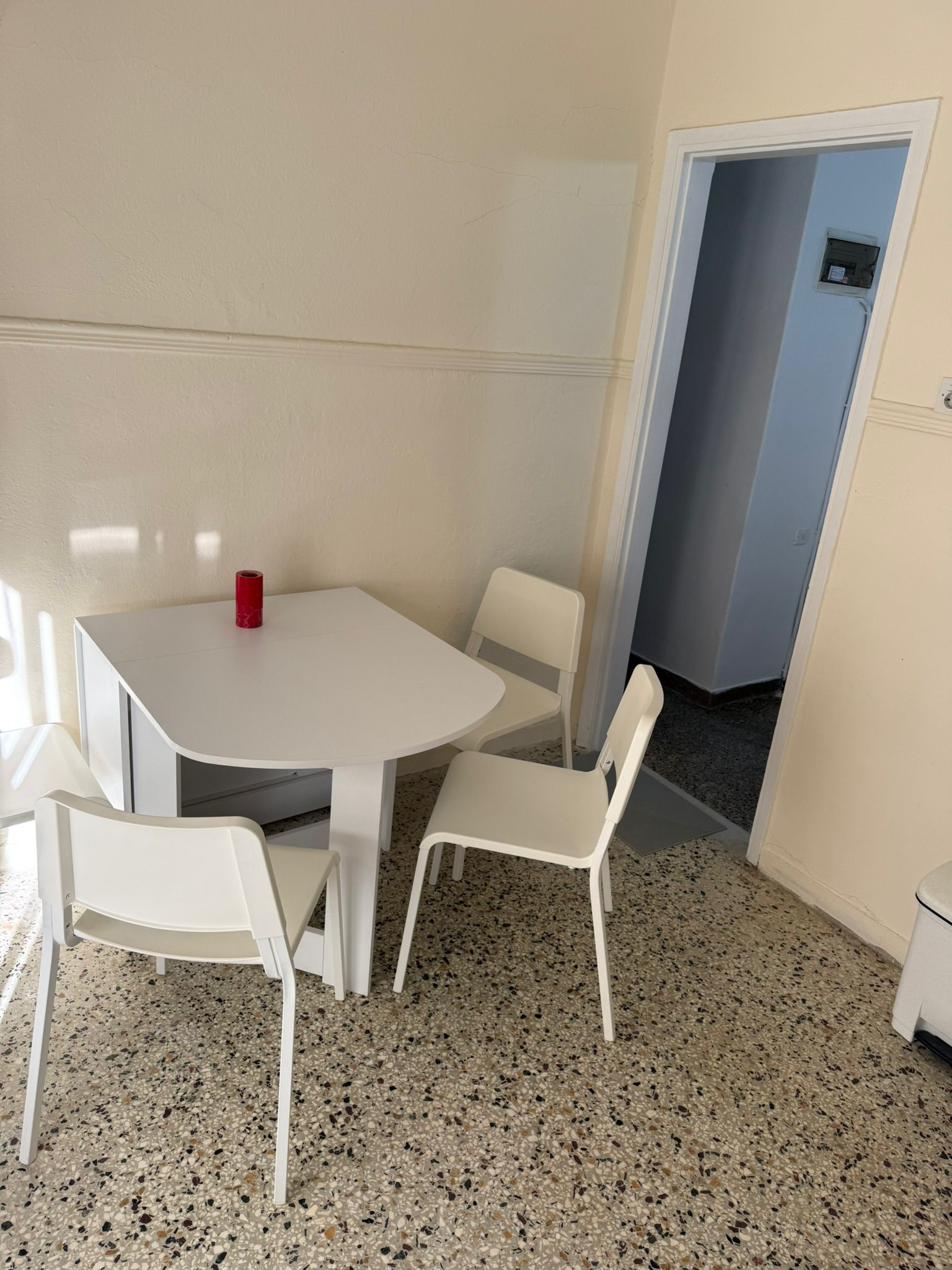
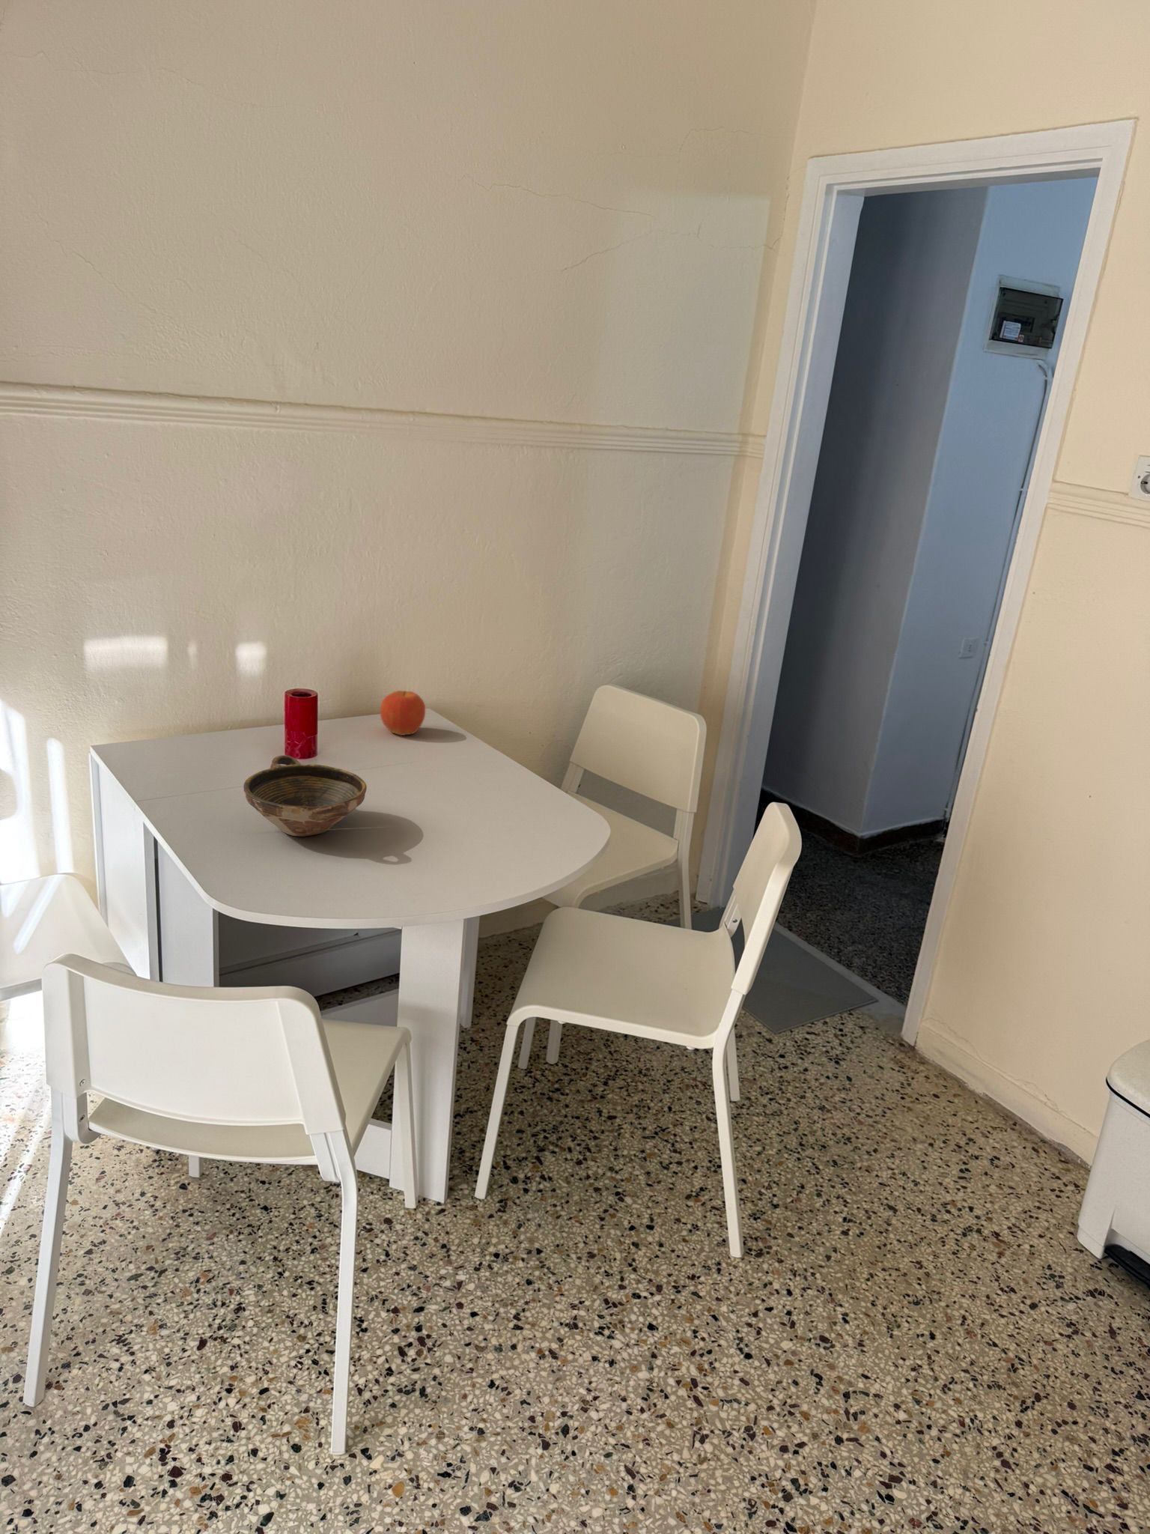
+ bowl [243,754,367,837]
+ fruit [379,690,426,737]
